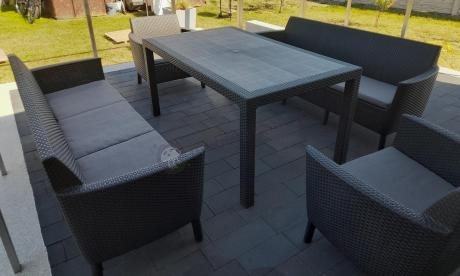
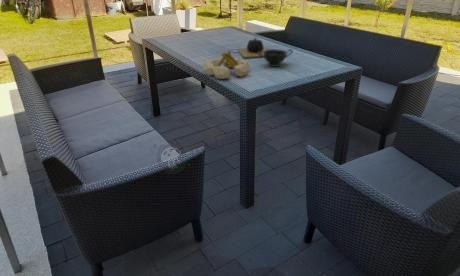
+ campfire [202,49,251,80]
+ teapot [236,37,269,59]
+ bowl [258,48,294,68]
